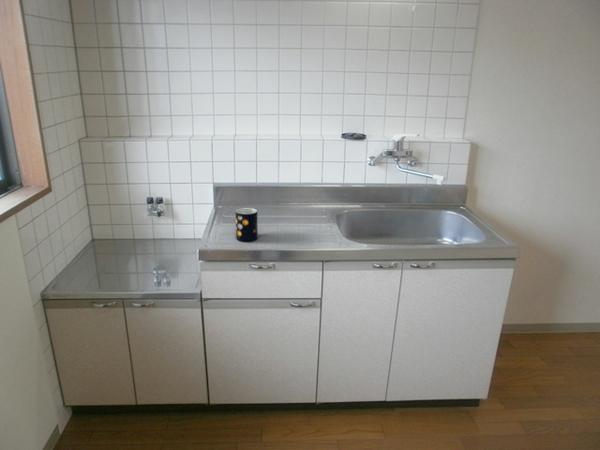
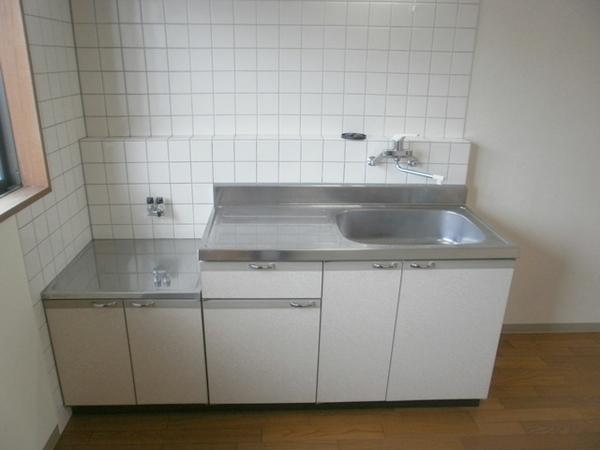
- mug [234,207,259,243]
